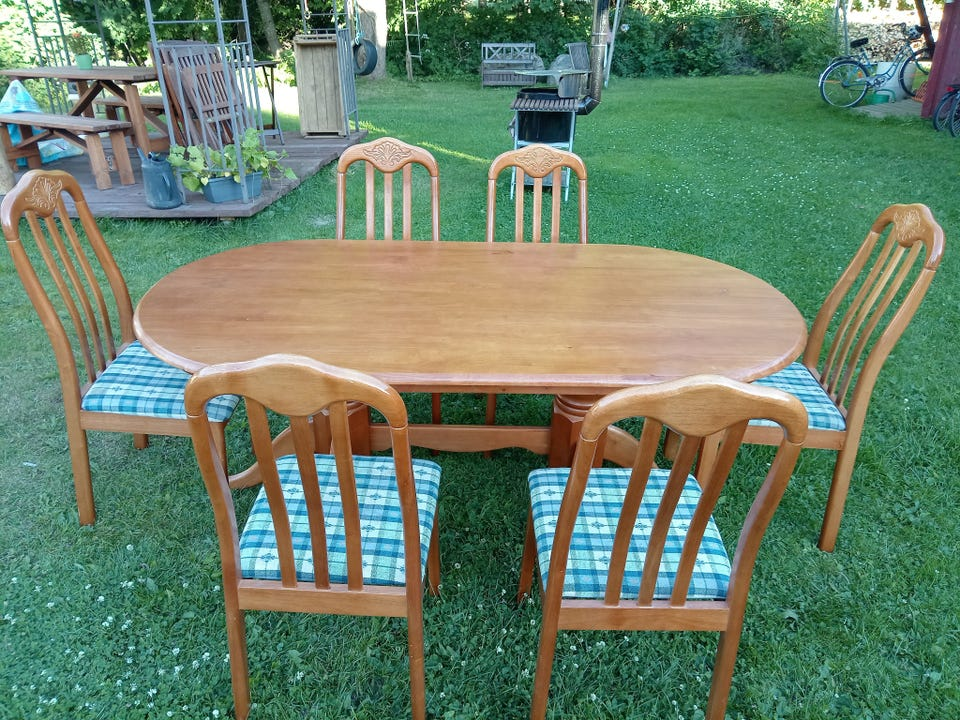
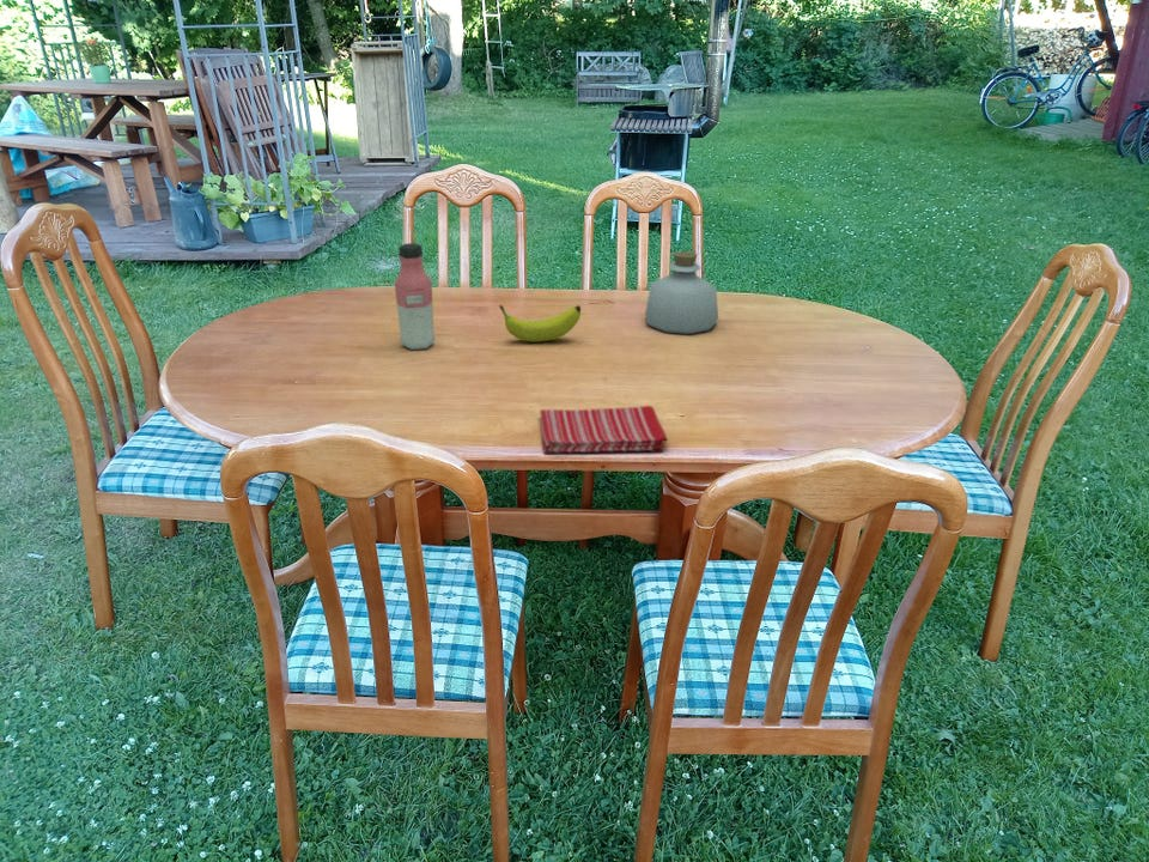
+ dish towel [539,405,669,455]
+ water bottle [394,242,437,351]
+ fruit [498,304,582,342]
+ bottle [644,250,719,335]
